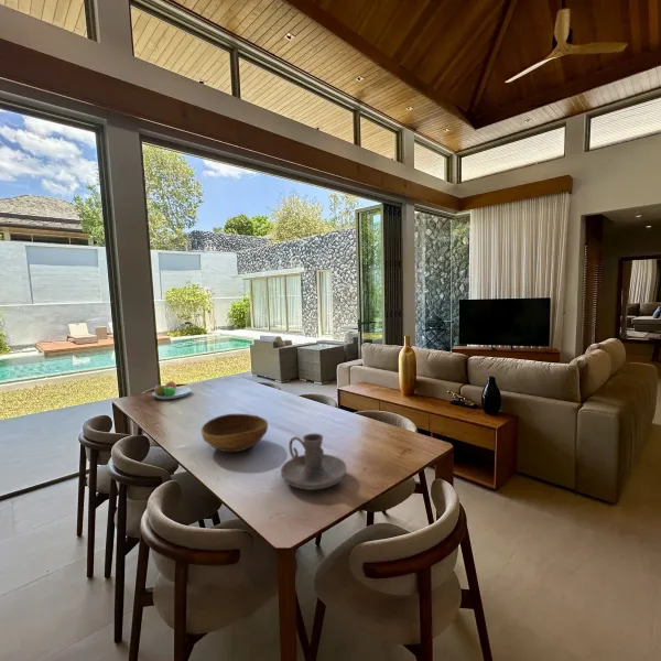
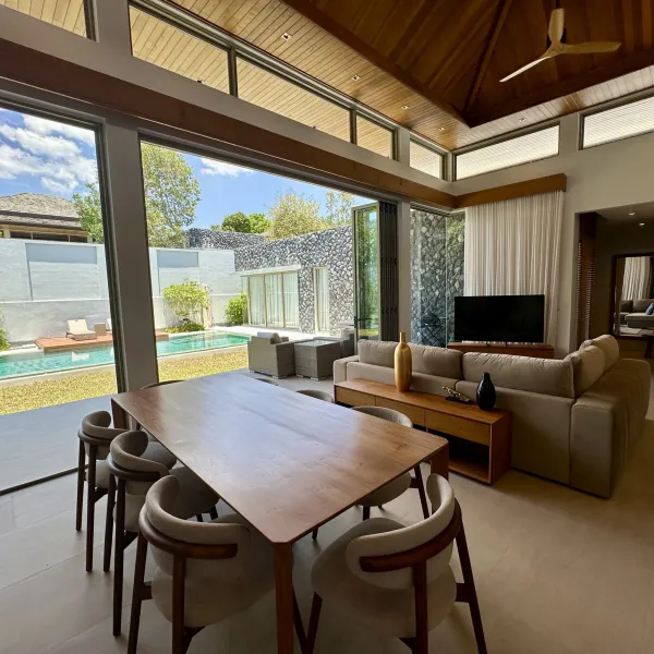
- candle holder [280,433,348,490]
- bowl [201,413,269,453]
- fruit bowl [152,380,192,400]
